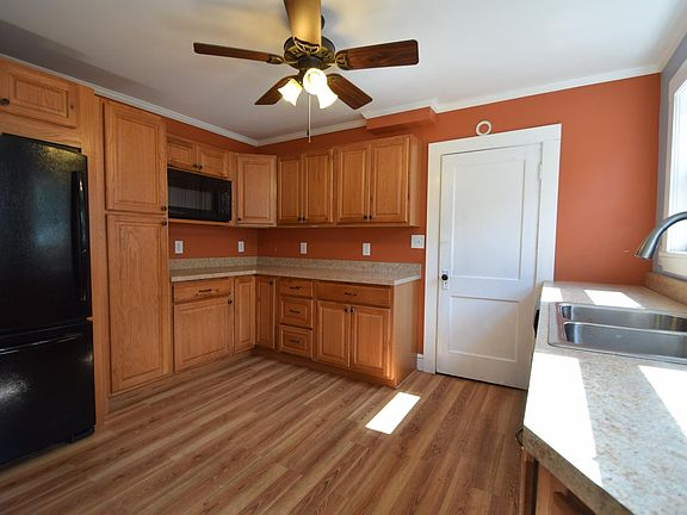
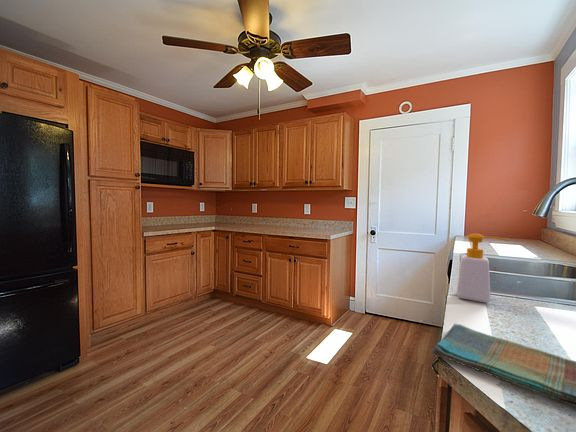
+ soap bottle [455,233,510,303]
+ dish towel [431,323,576,408]
